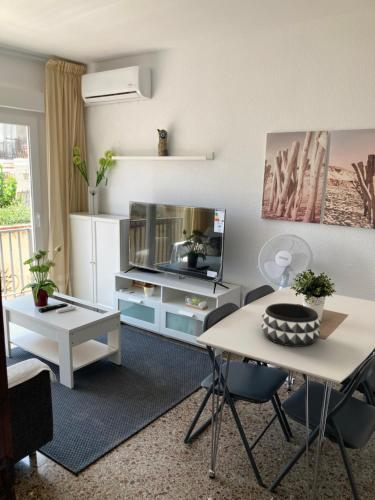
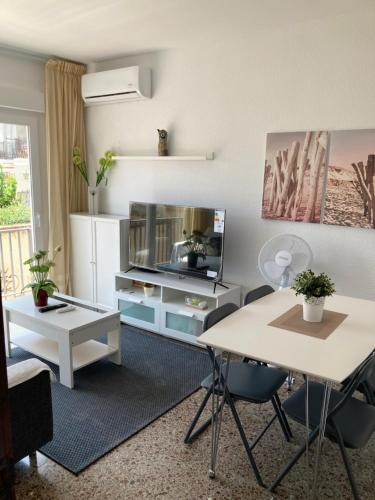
- decorative bowl [260,302,322,348]
